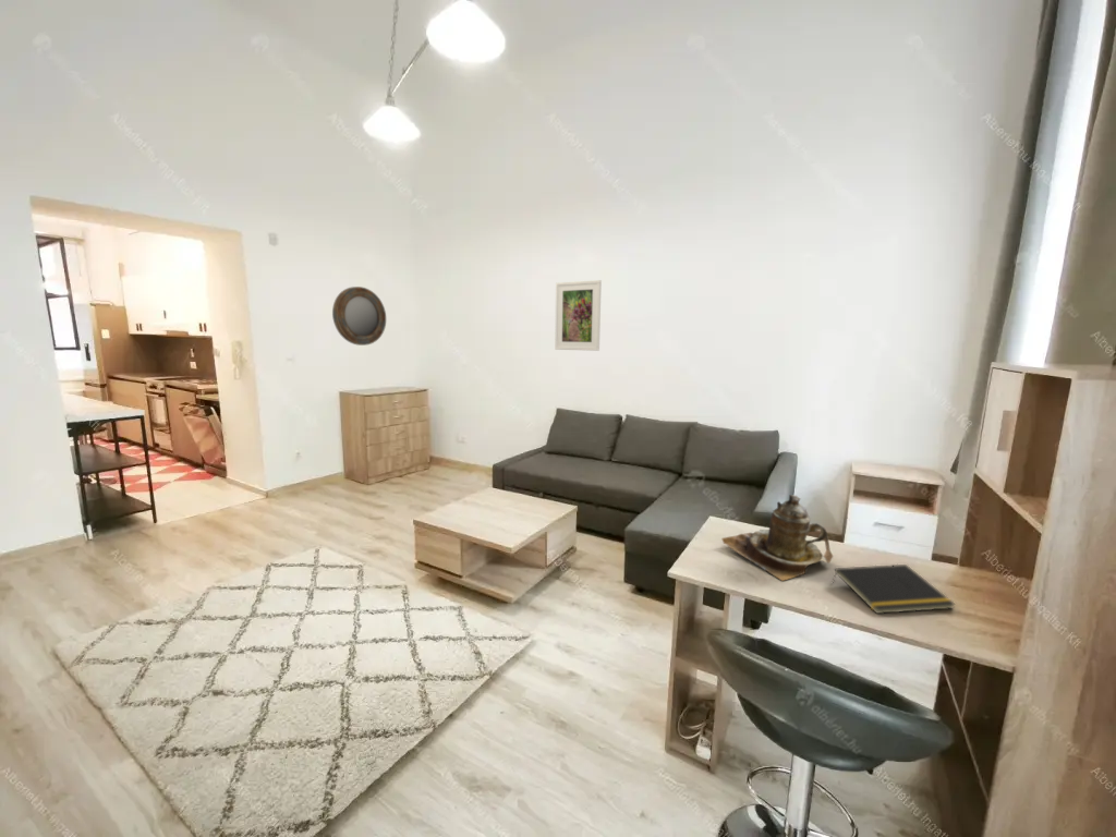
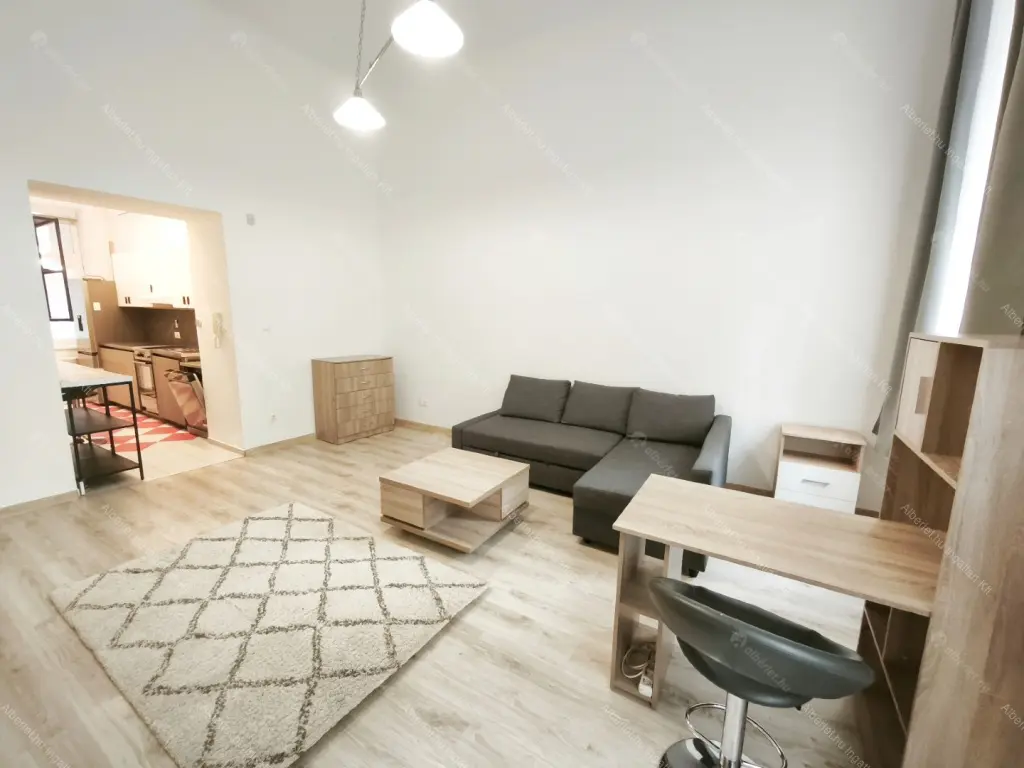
- notepad [830,563,957,615]
- teapot [720,494,834,582]
- home mirror [331,286,387,347]
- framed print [554,279,603,352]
